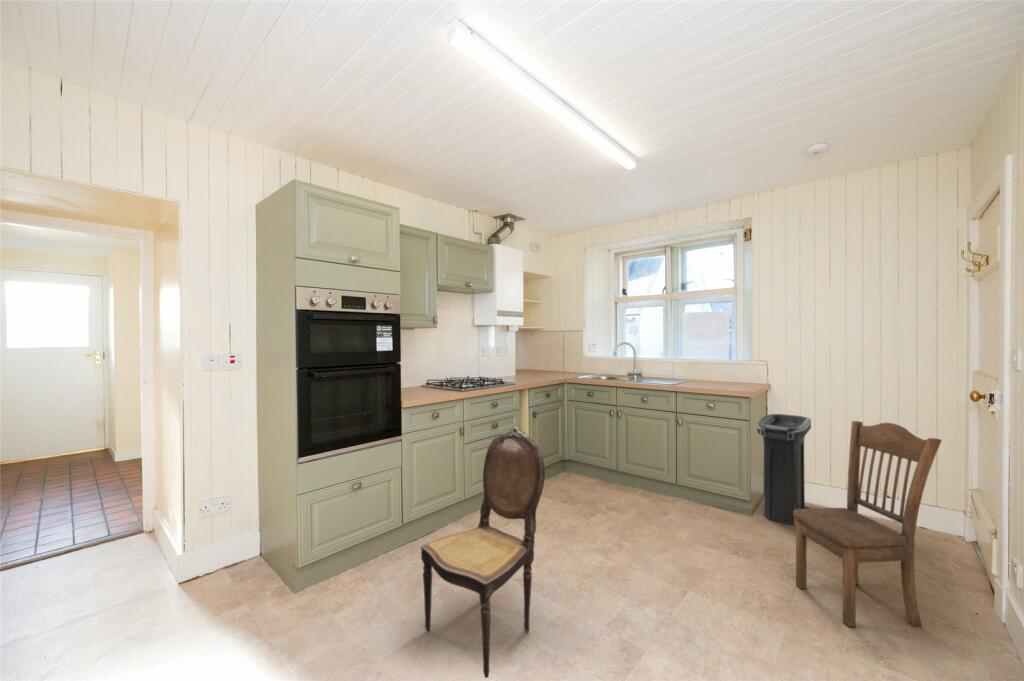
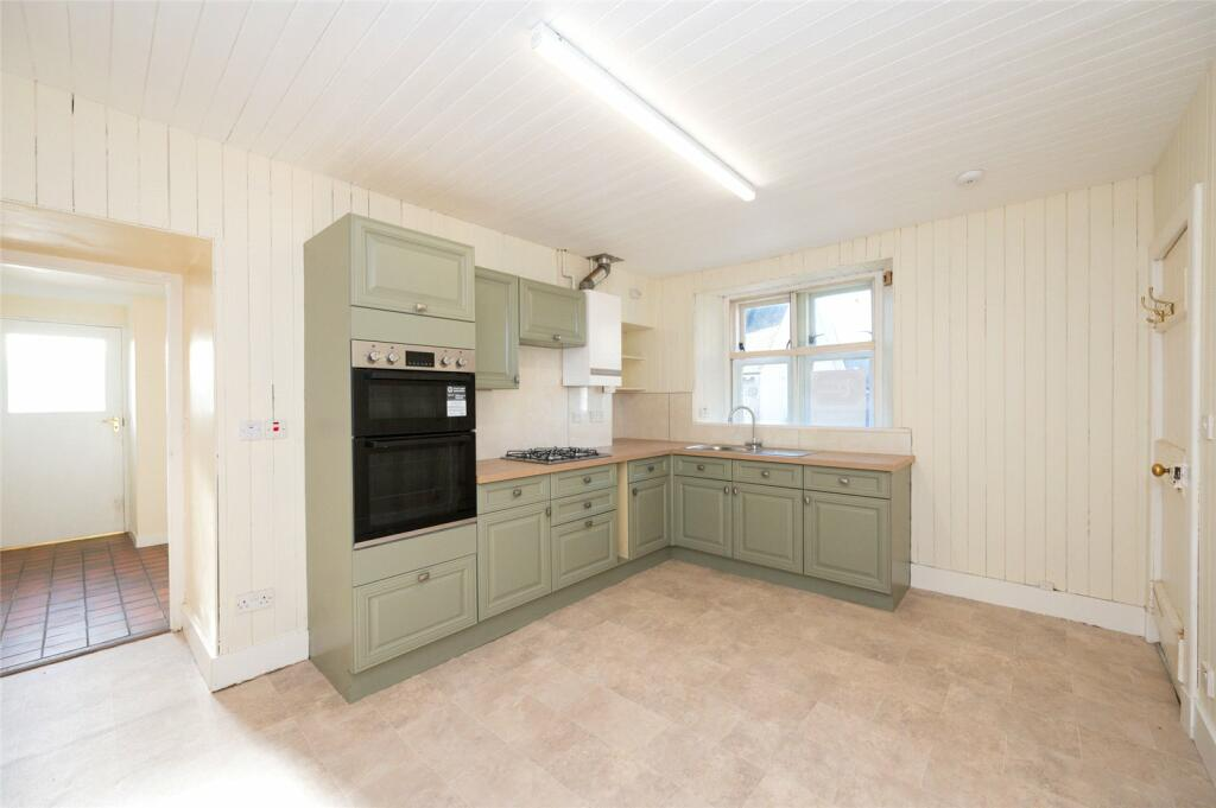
- dining chair [793,420,943,628]
- trash can [756,413,812,525]
- dining chair [419,426,546,679]
